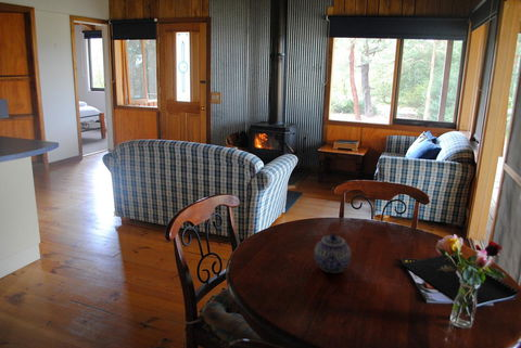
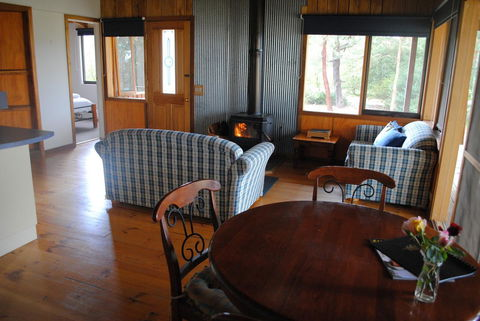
- teapot [314,231,352,273]
